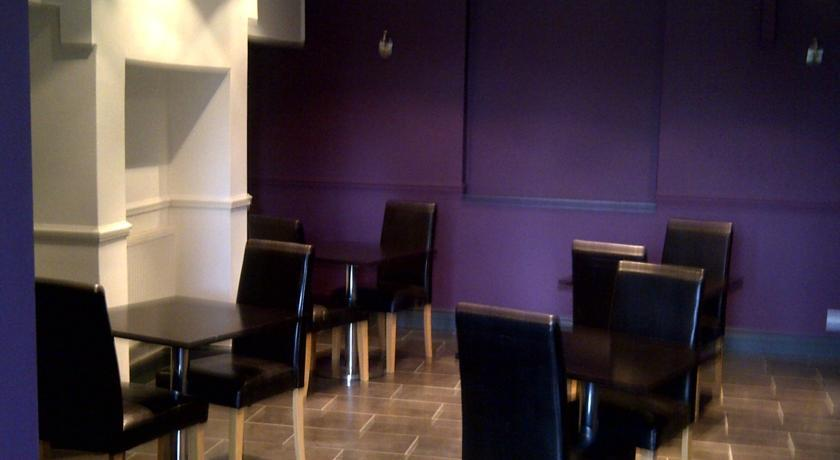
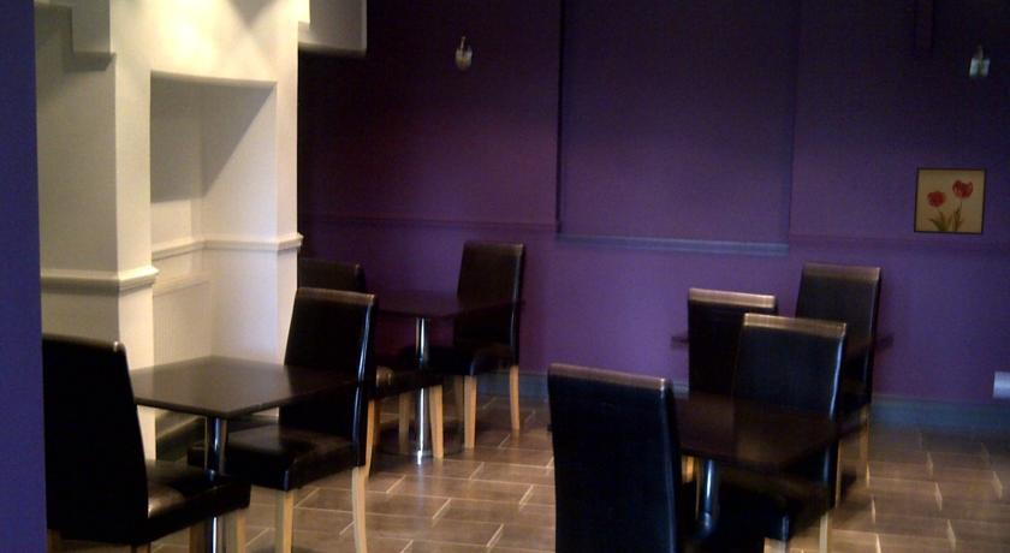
+ wall art [913,166,988,236]
